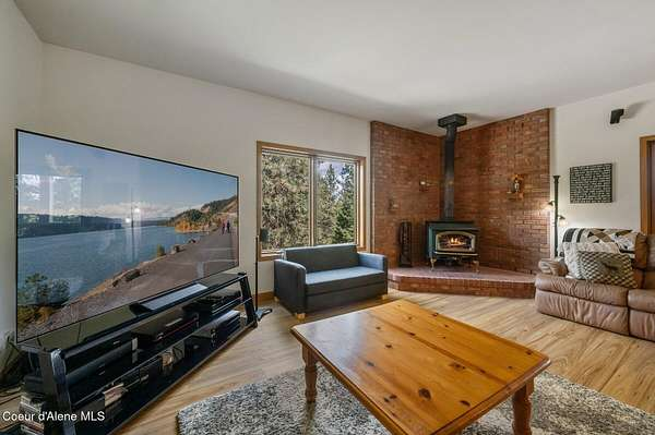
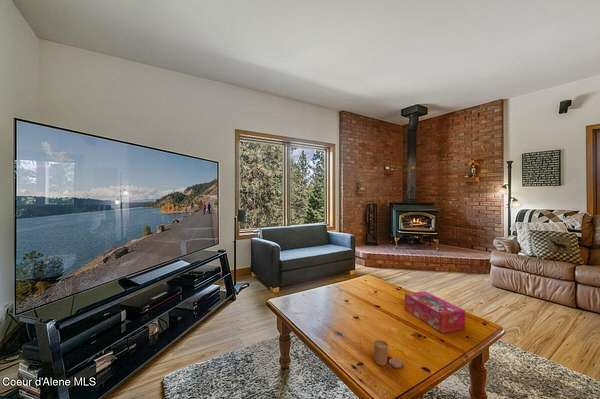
+ candle [373,339,404,369]
+ tissue box [404,290,466,334]
